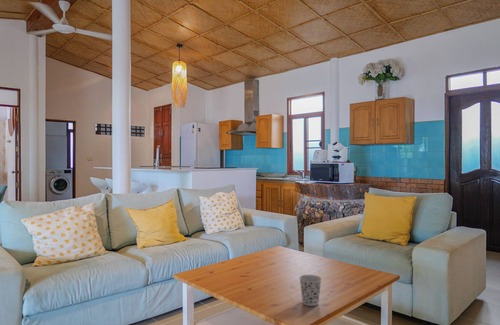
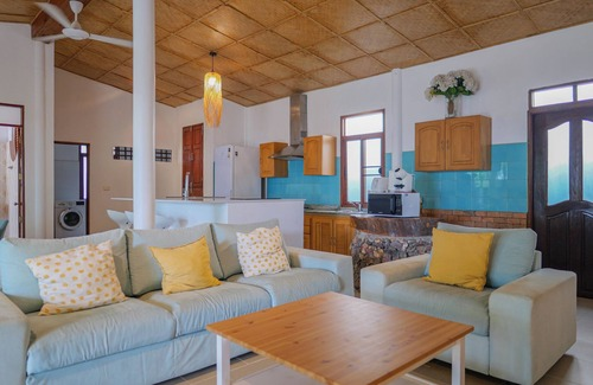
- cup [298,274,323,307]
